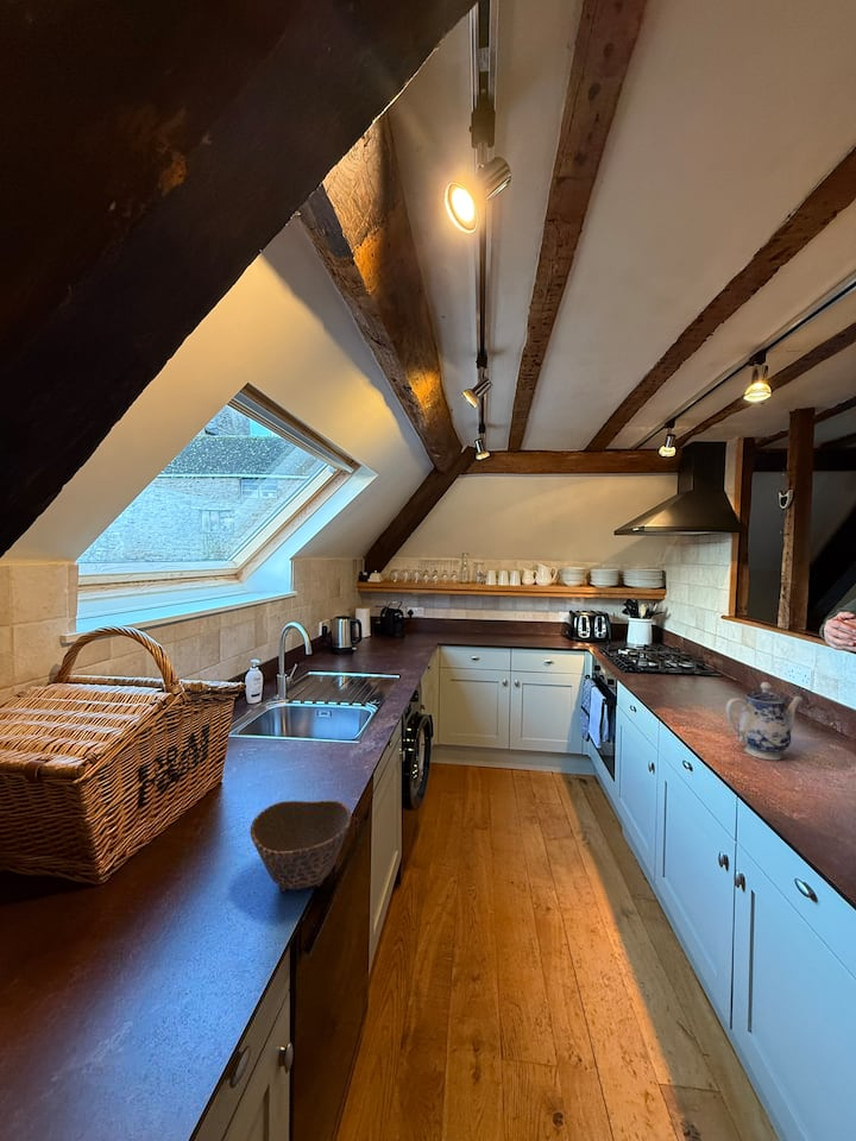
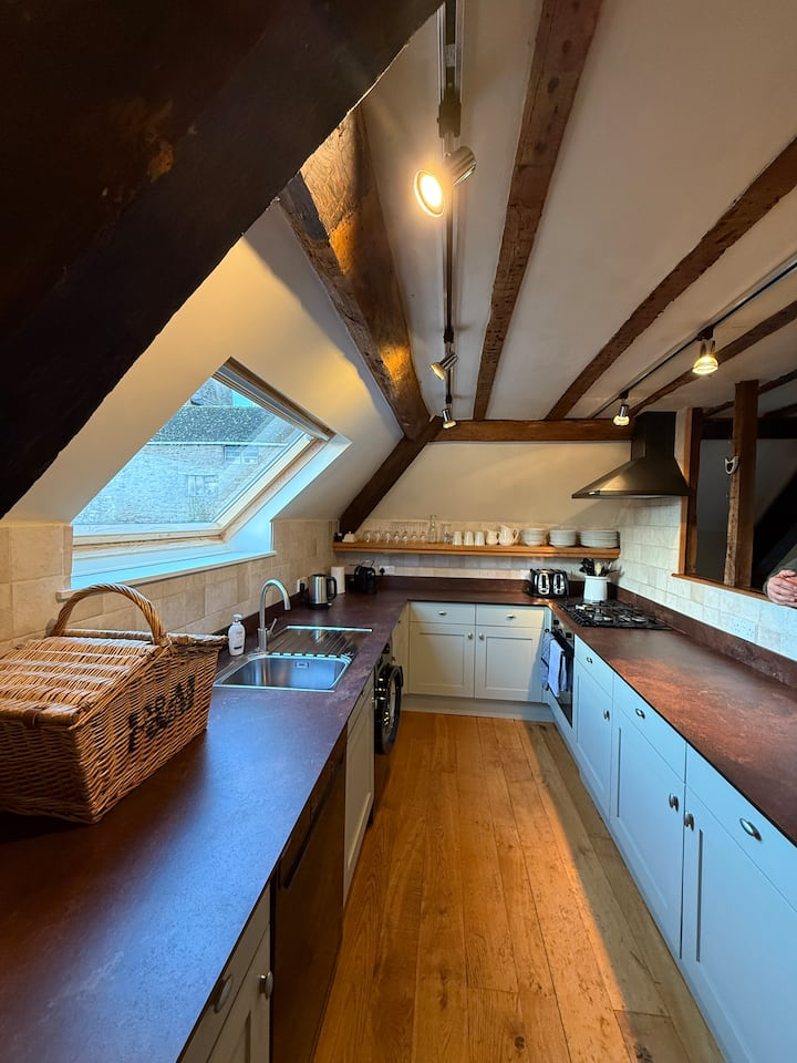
- bowl [248,799,352,893]
- teapot [724,681,804,762]
